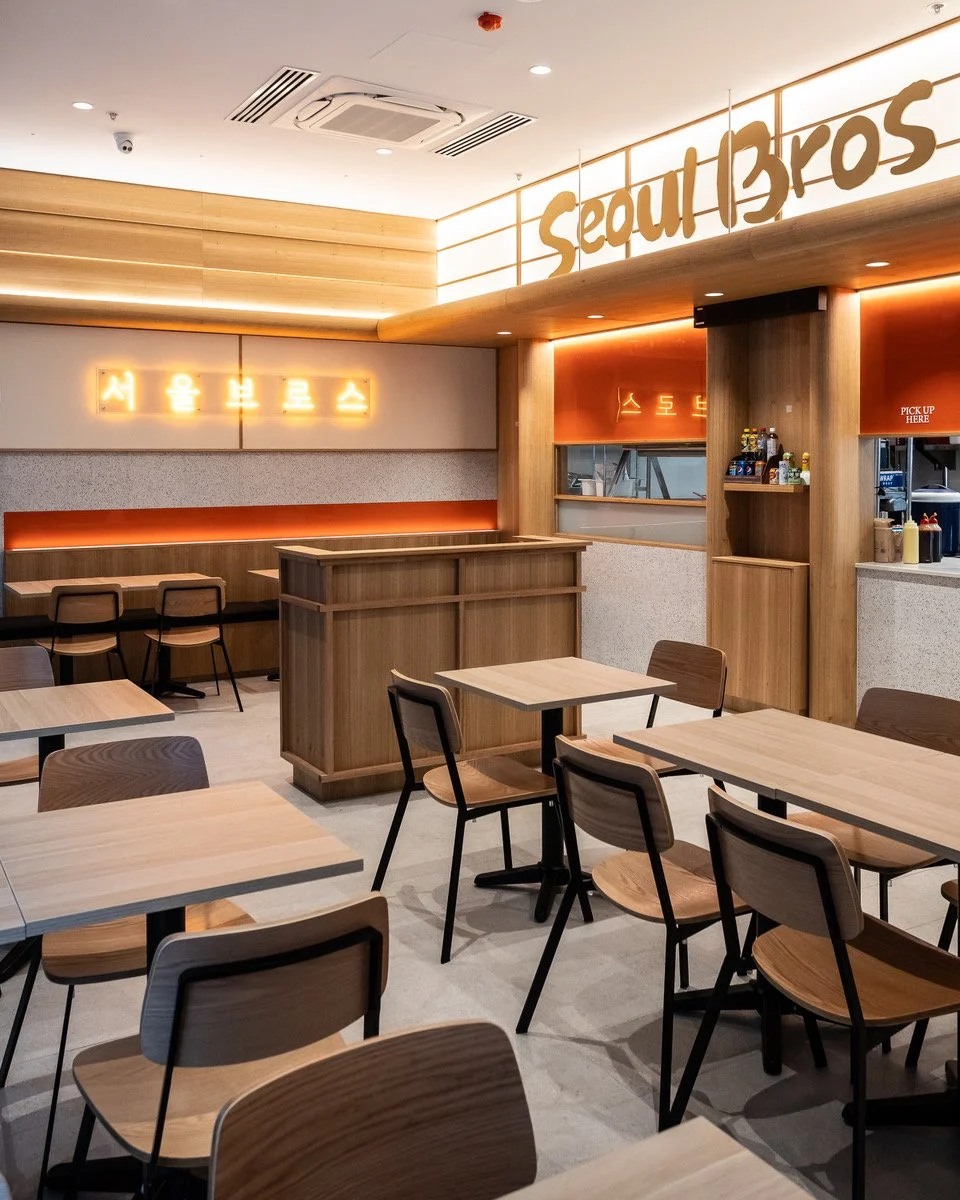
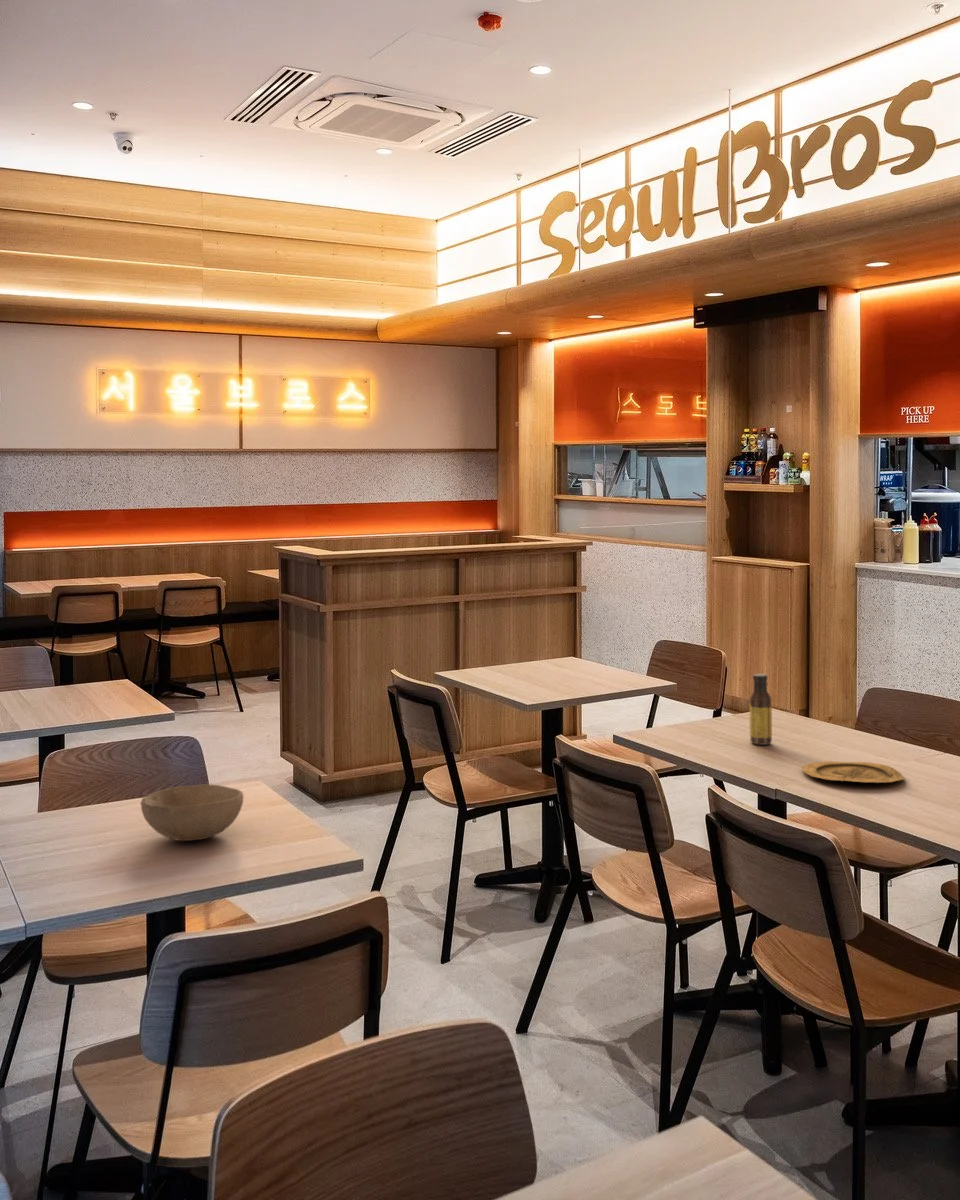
+ sauce bottle [748,673,773,746]
+ plate [801,760,905,784]
+ bowl [139,784,244,842]
